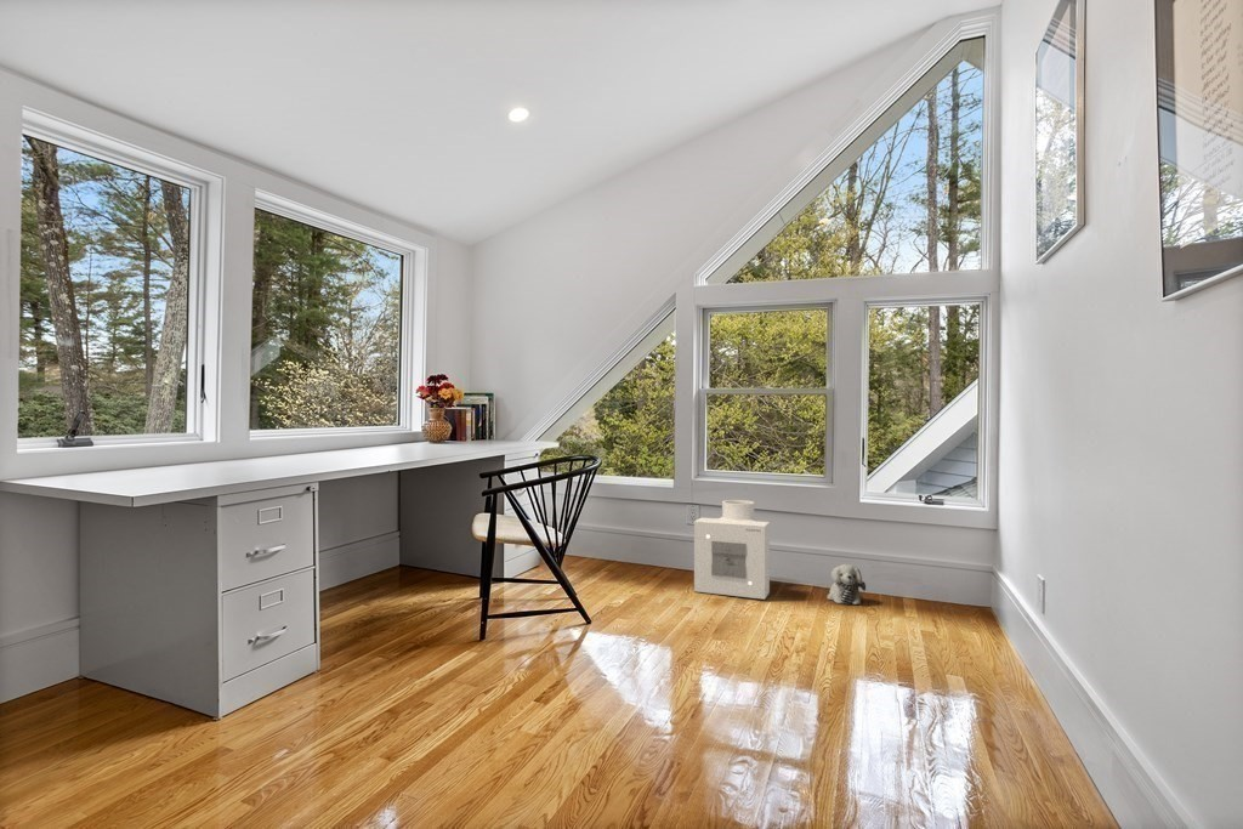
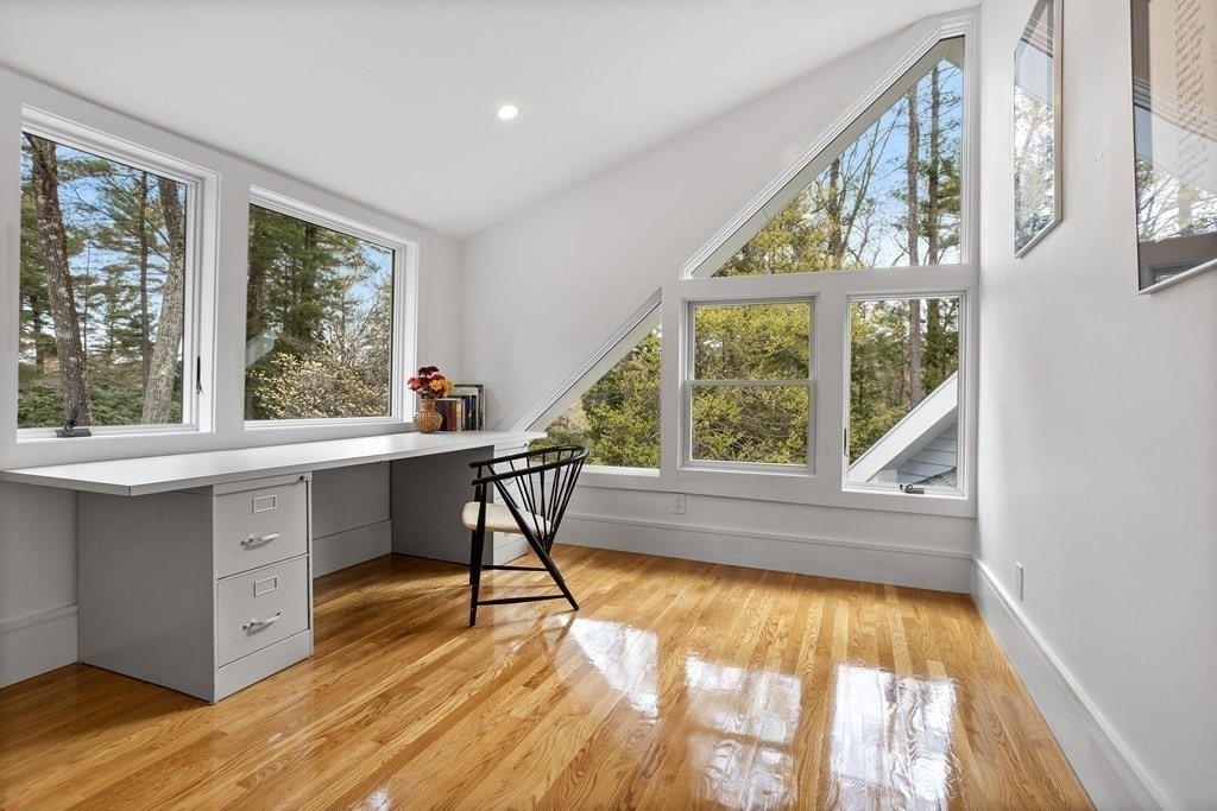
- air purifier [693,499,771,601]
- plush toy [825,563,867,606]
